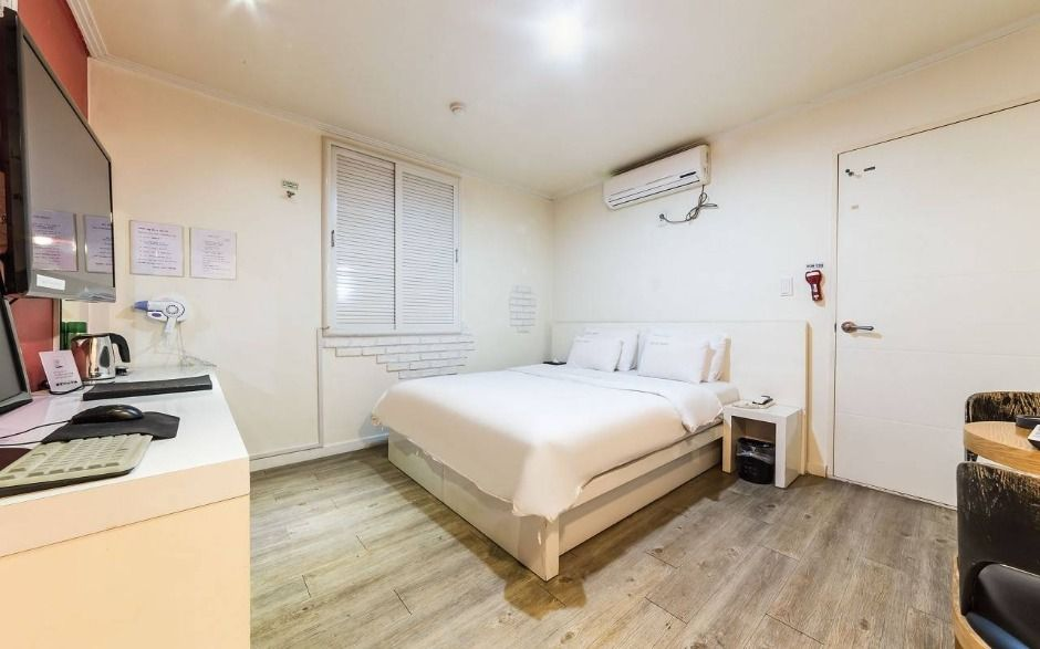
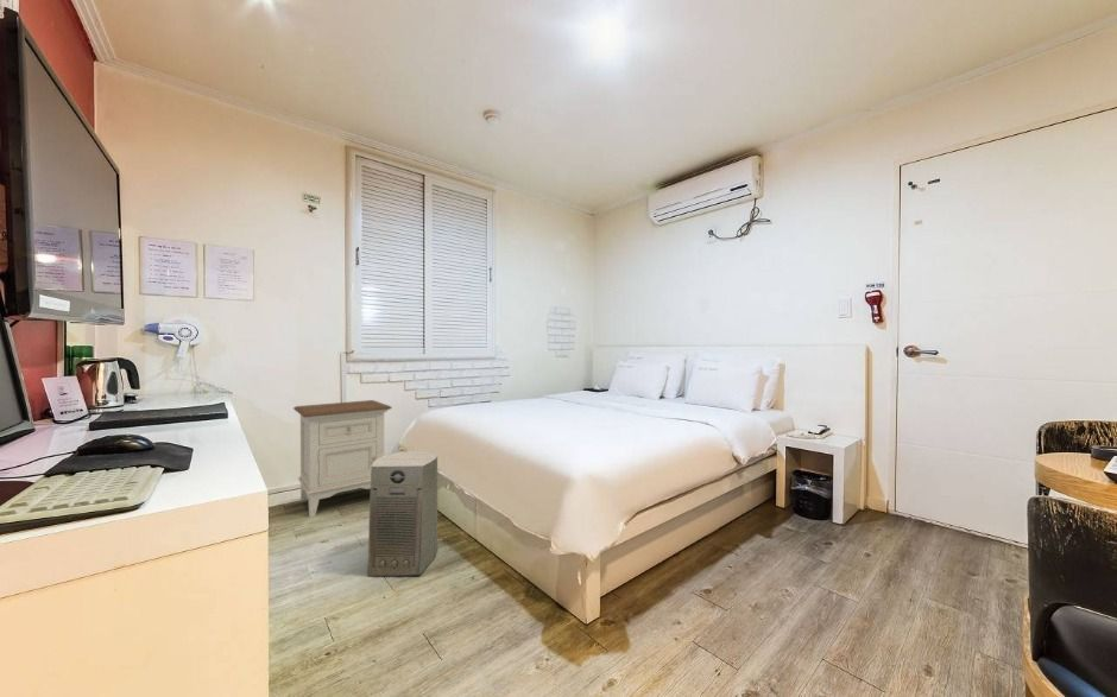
+ nightstand [292,399,393,518]
+ fan [366,450,438,577]
